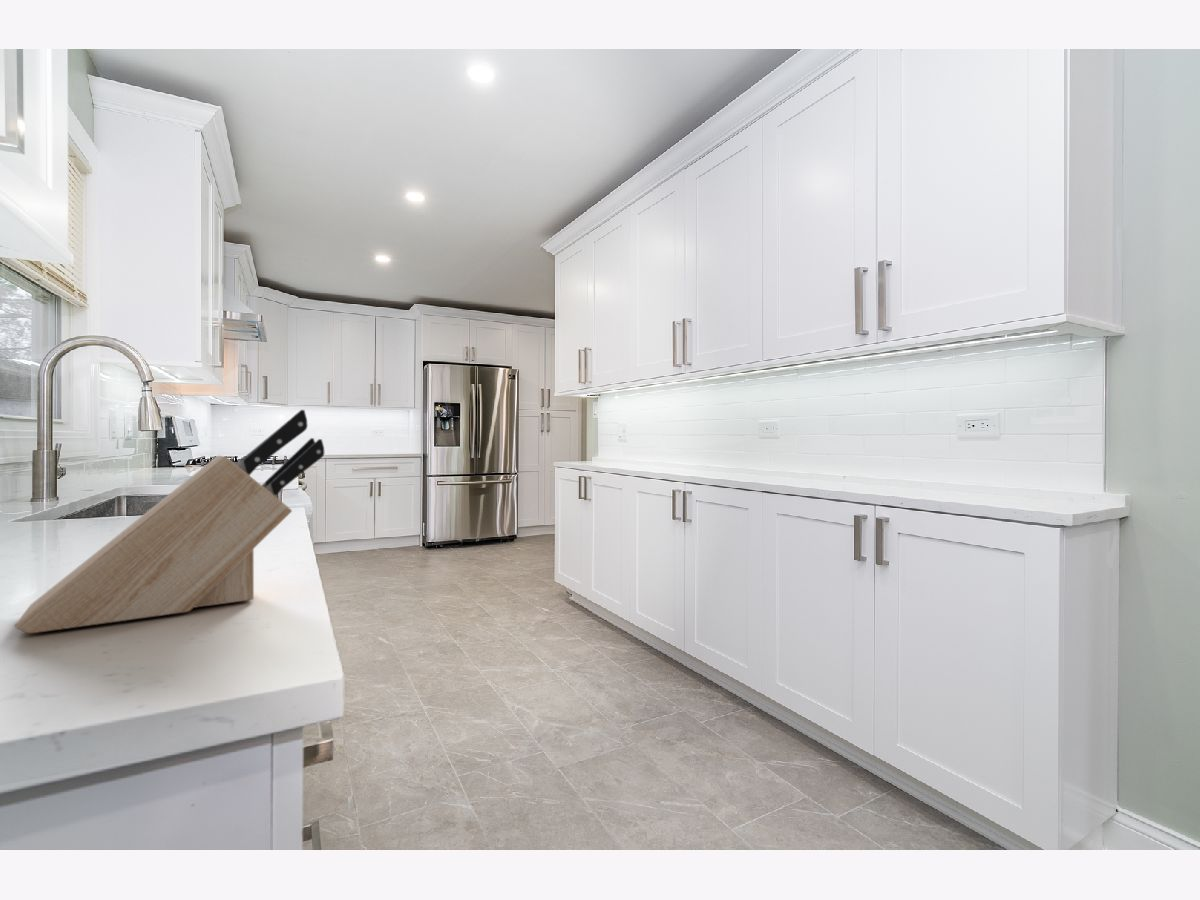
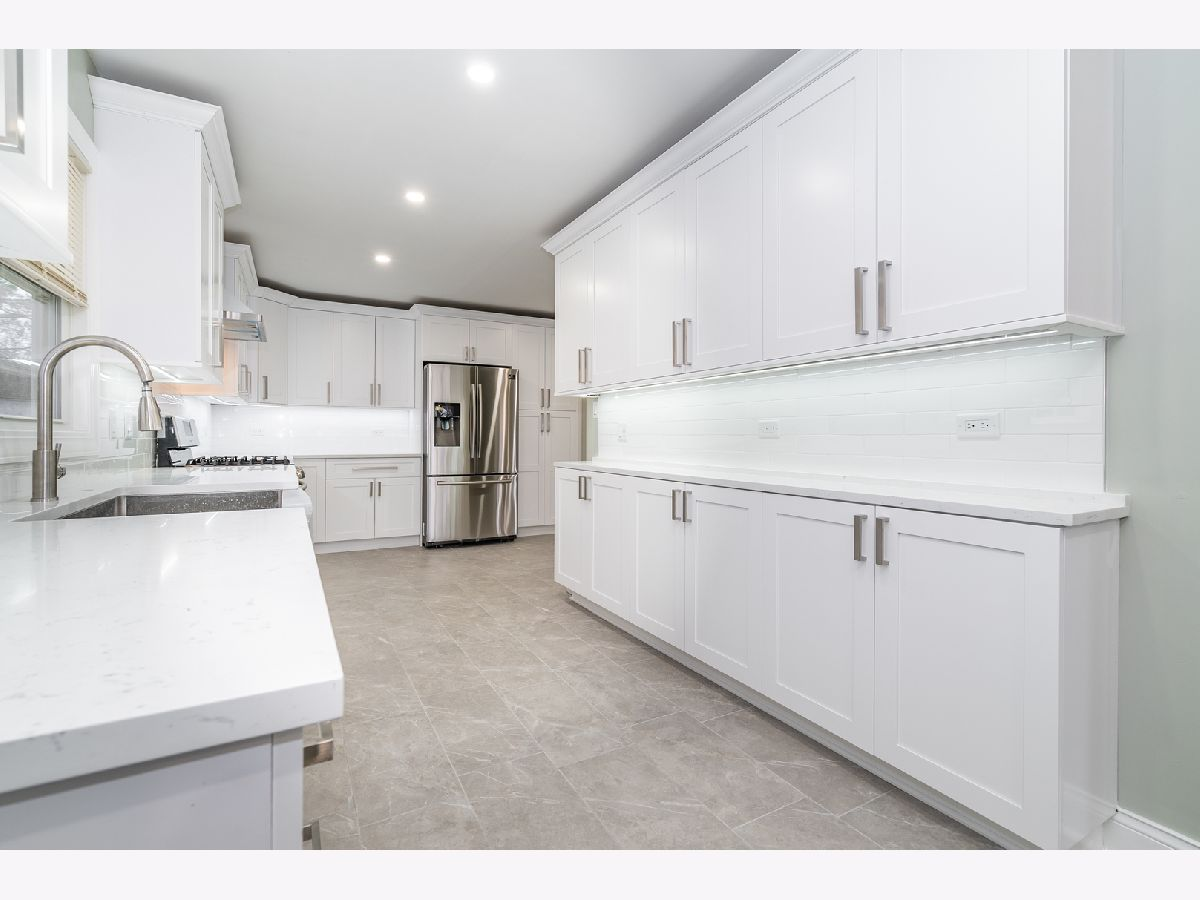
- knife block [14,409,325,635]
